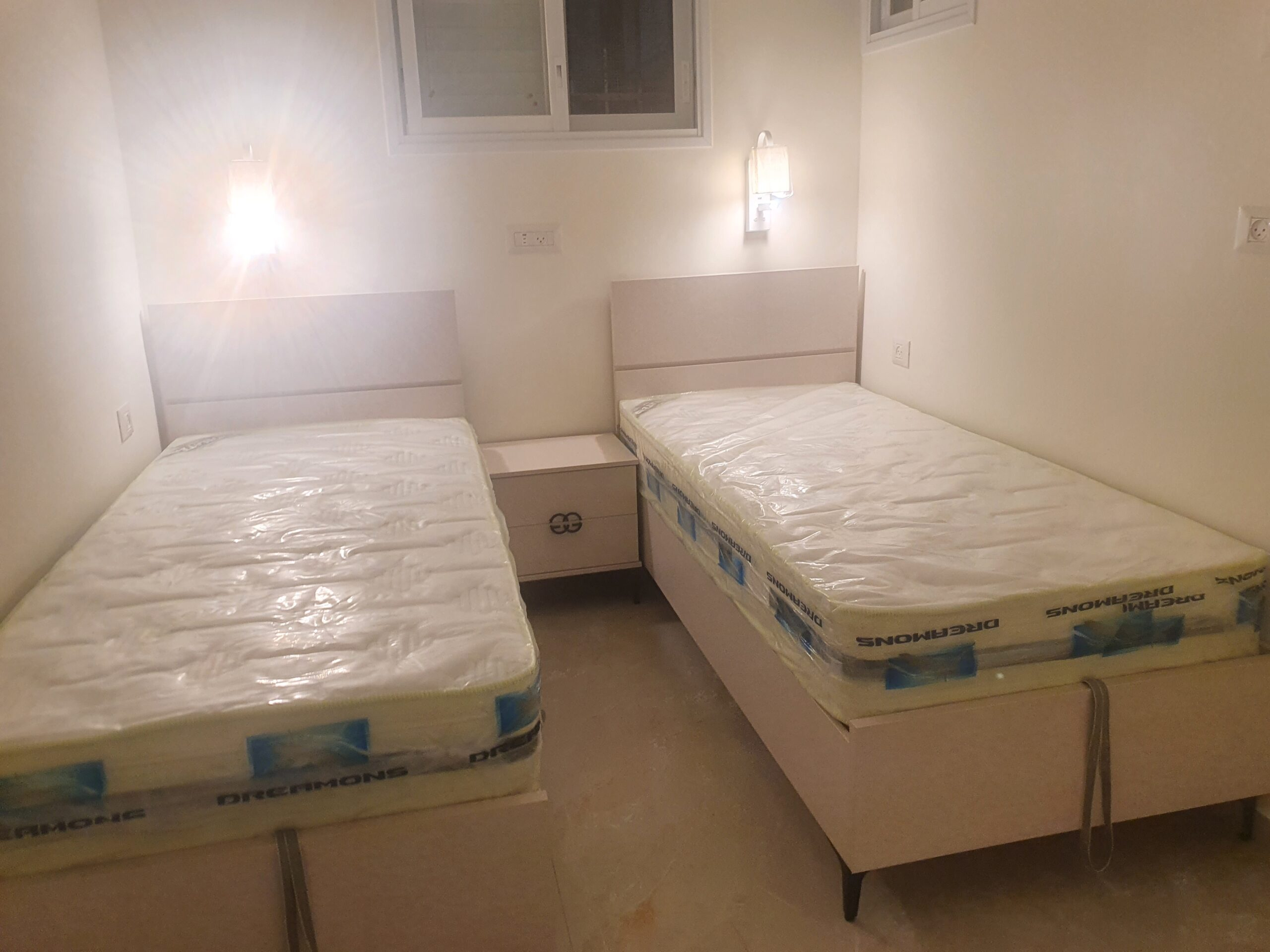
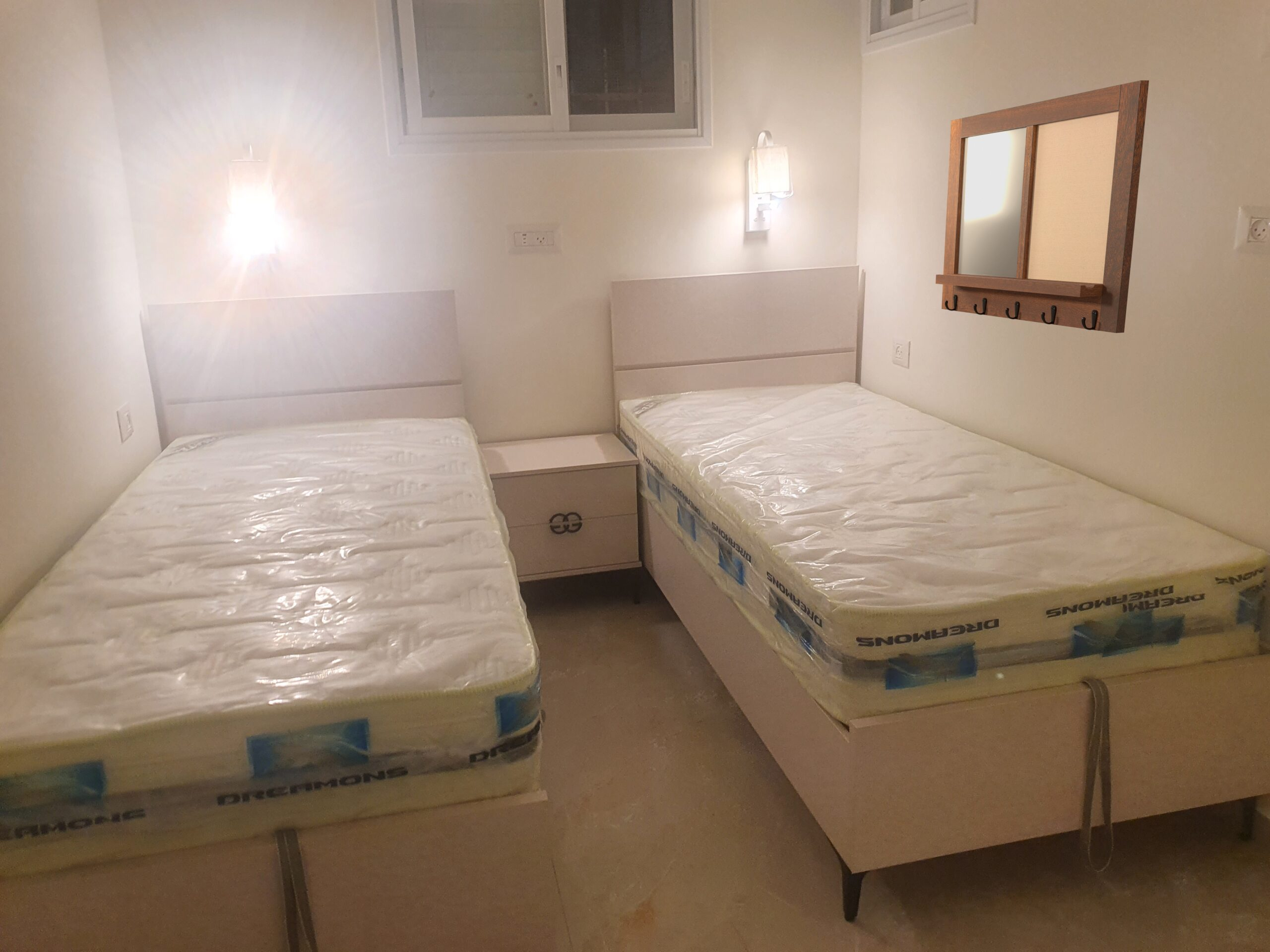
+ writing board [935,80,1149,334]
